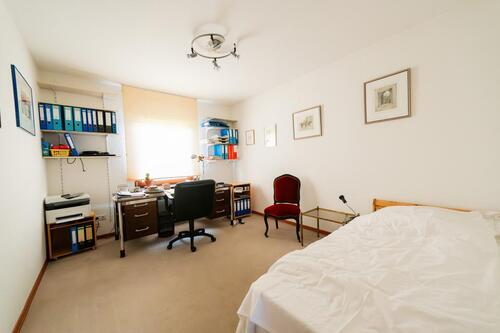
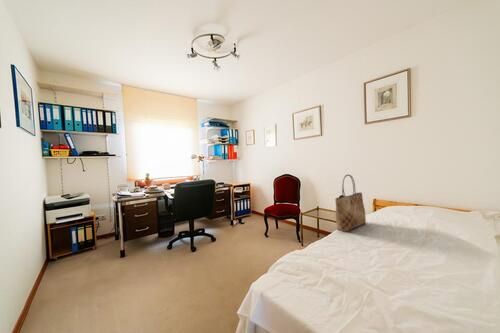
+ tote bag [334,173,367,232]
